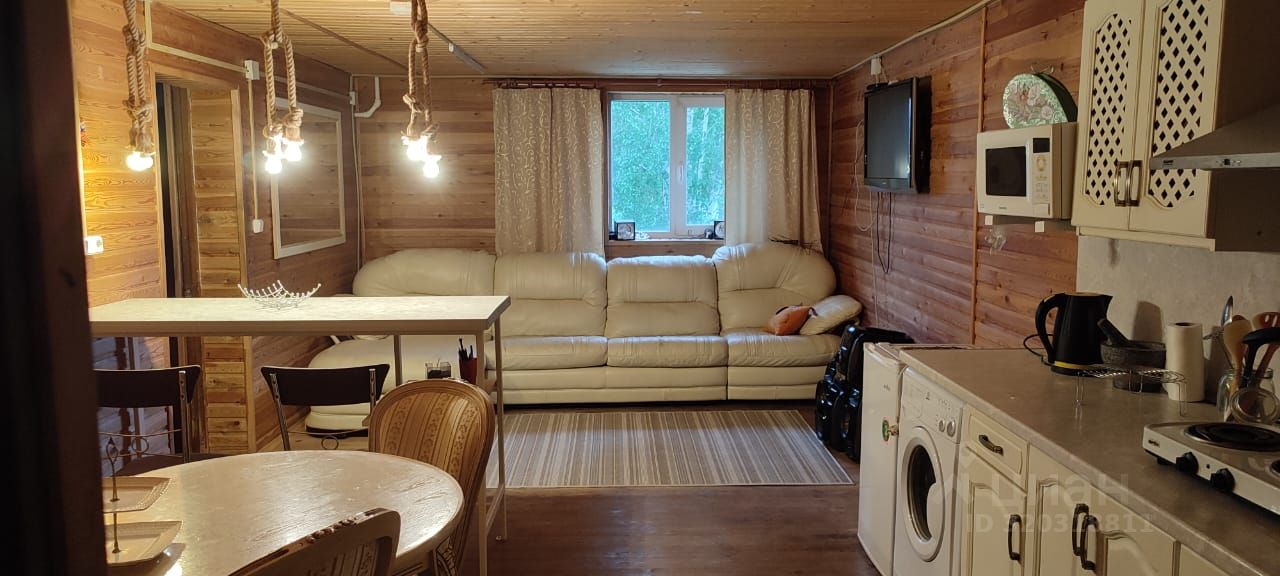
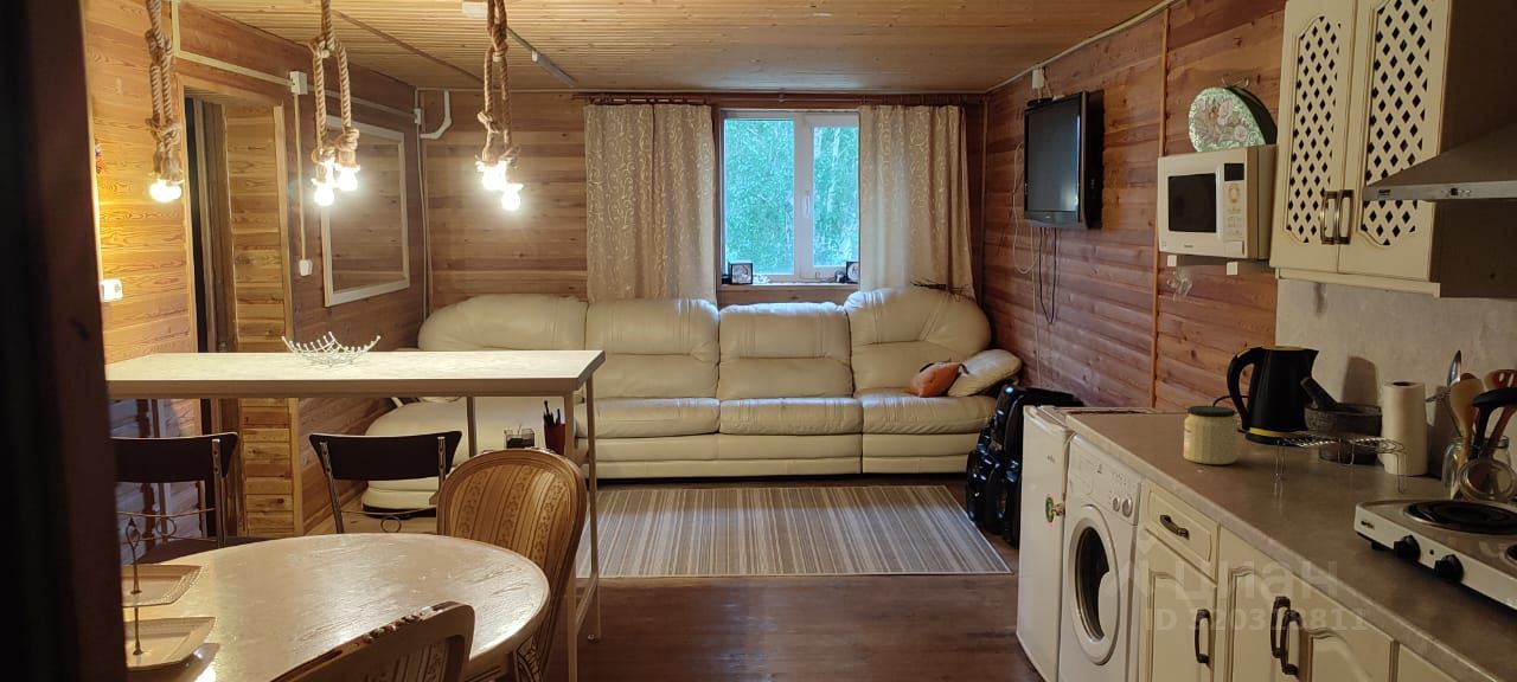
+ jar [1183,405,1238,465]
